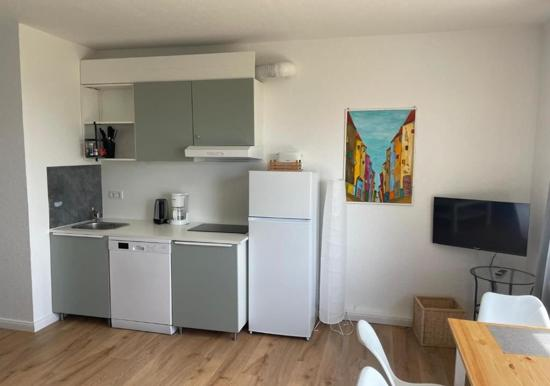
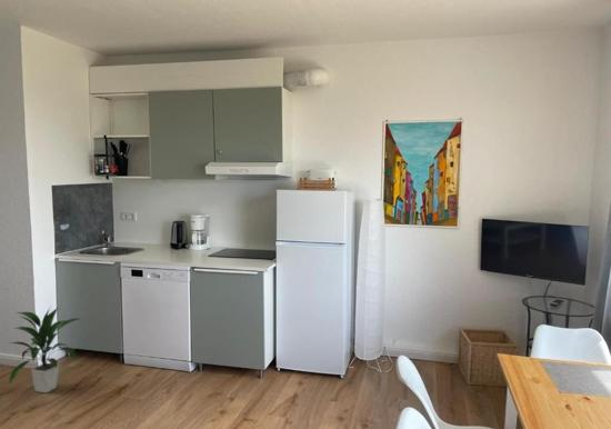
+ indoor plant [8,306,83,393]
